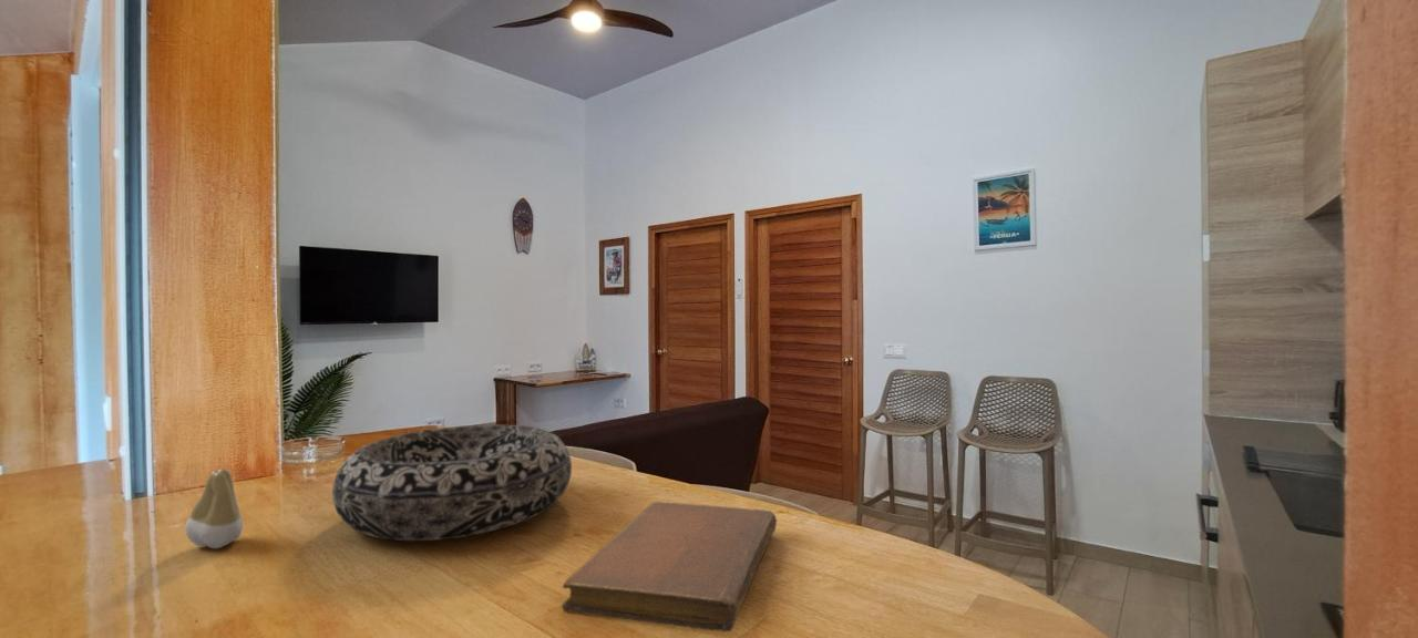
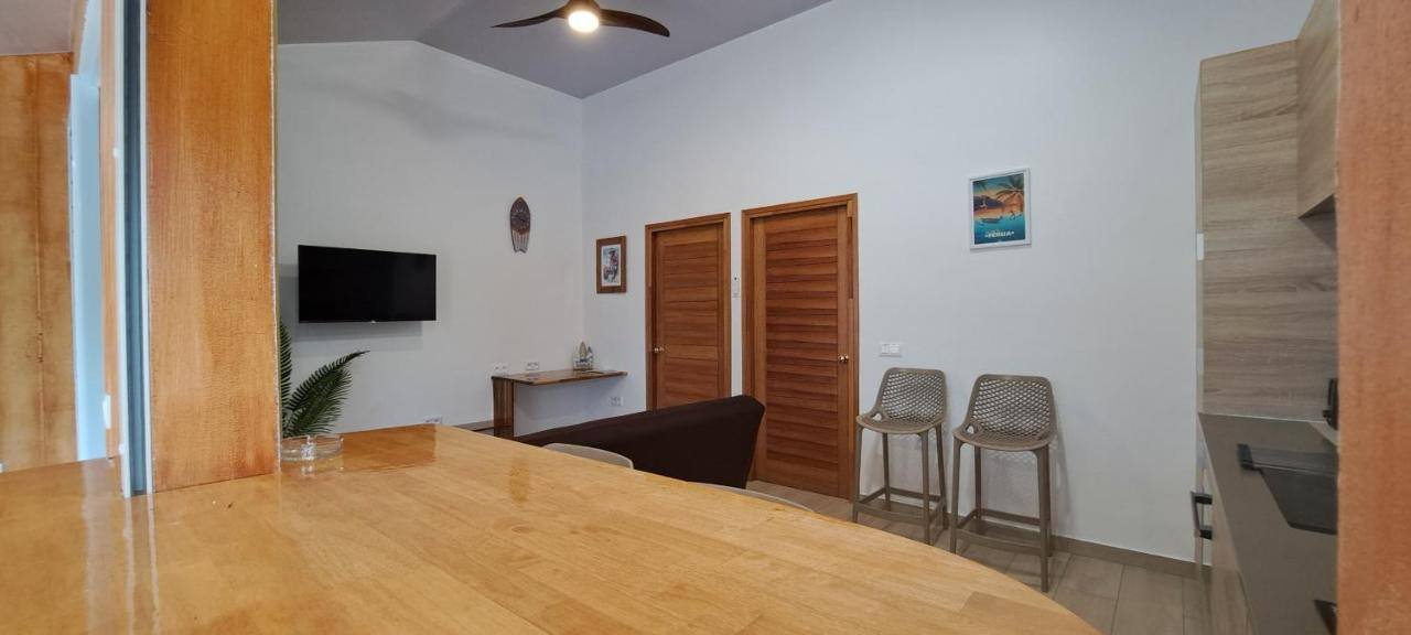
- decorative bowl [331,423,573,542]
- tooth [184,467,244,549]
- notebook [561,501,778,632]
